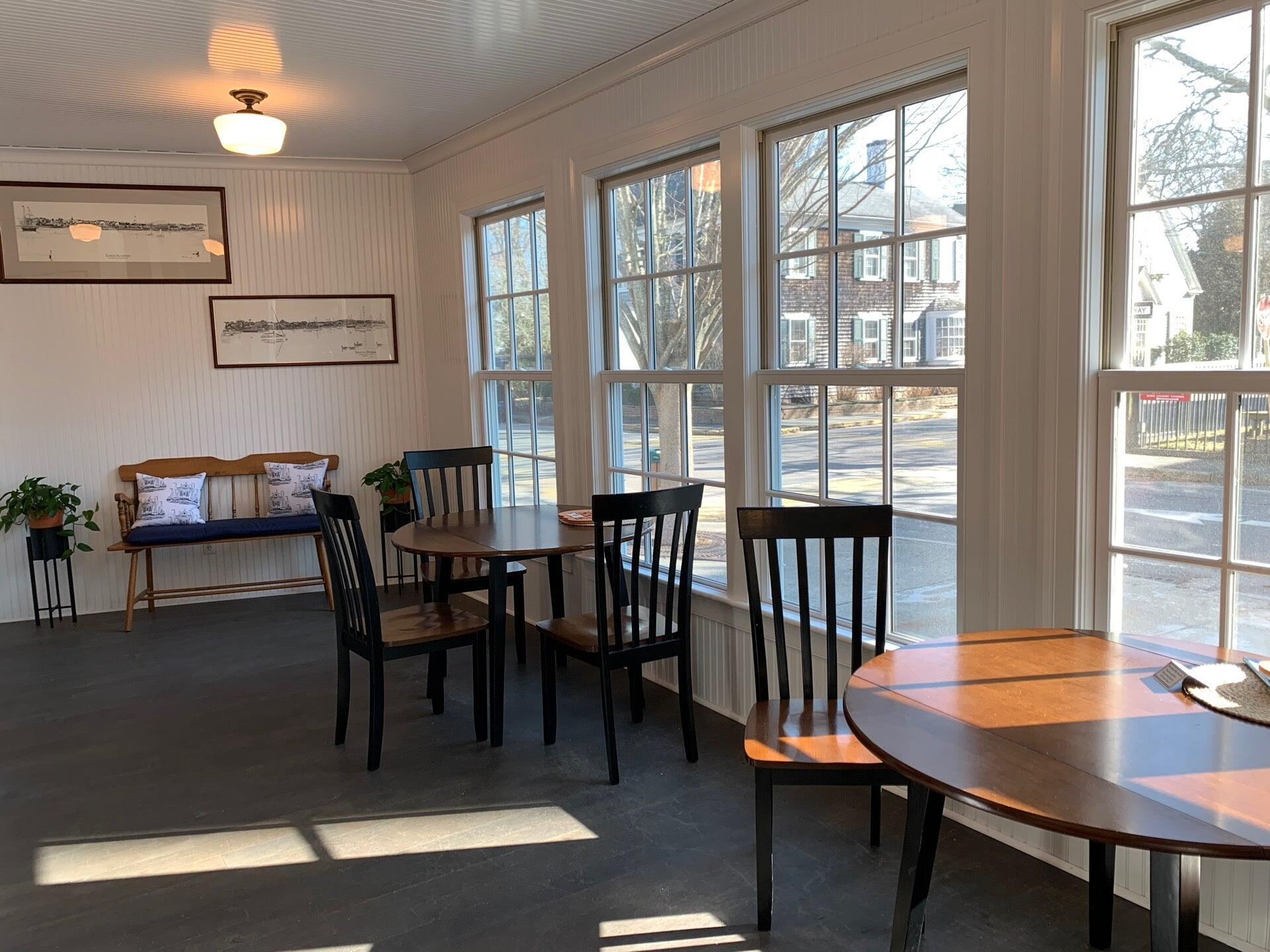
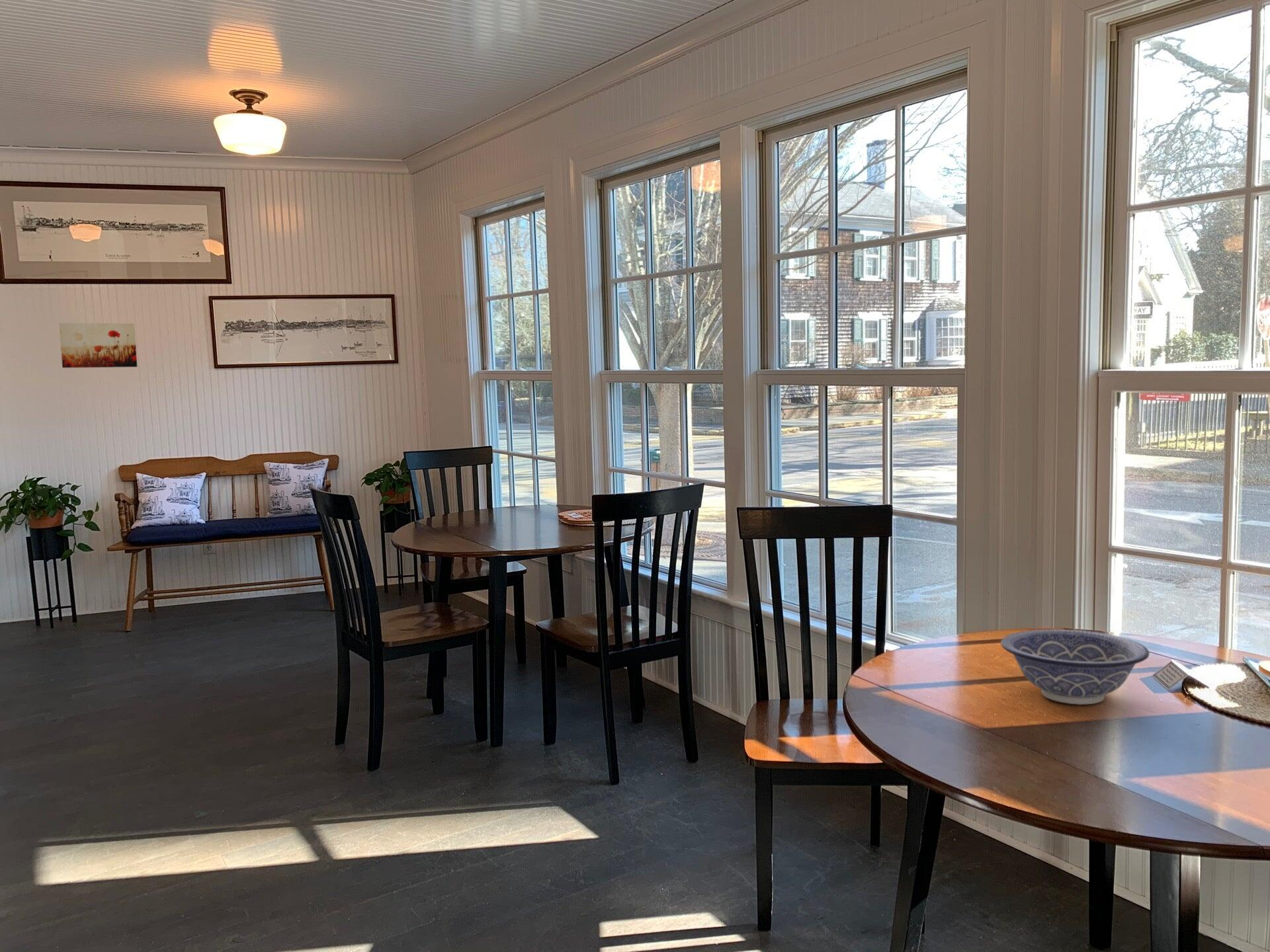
+ decorative bowl [1000,629,1150,705]
+ wall art [58,323,138,368]
